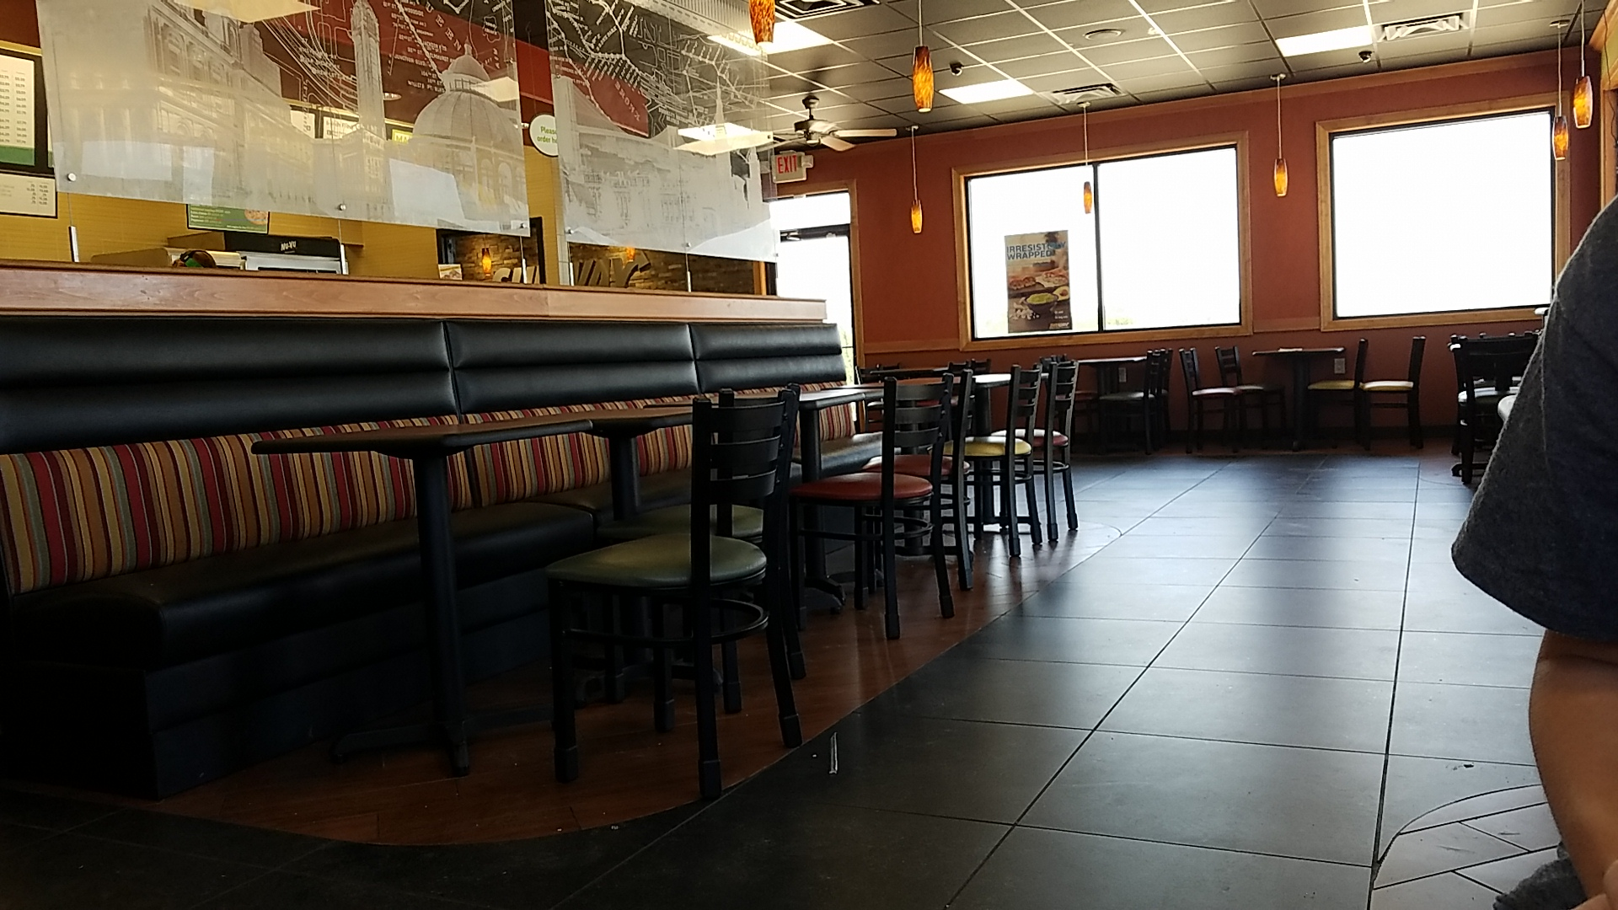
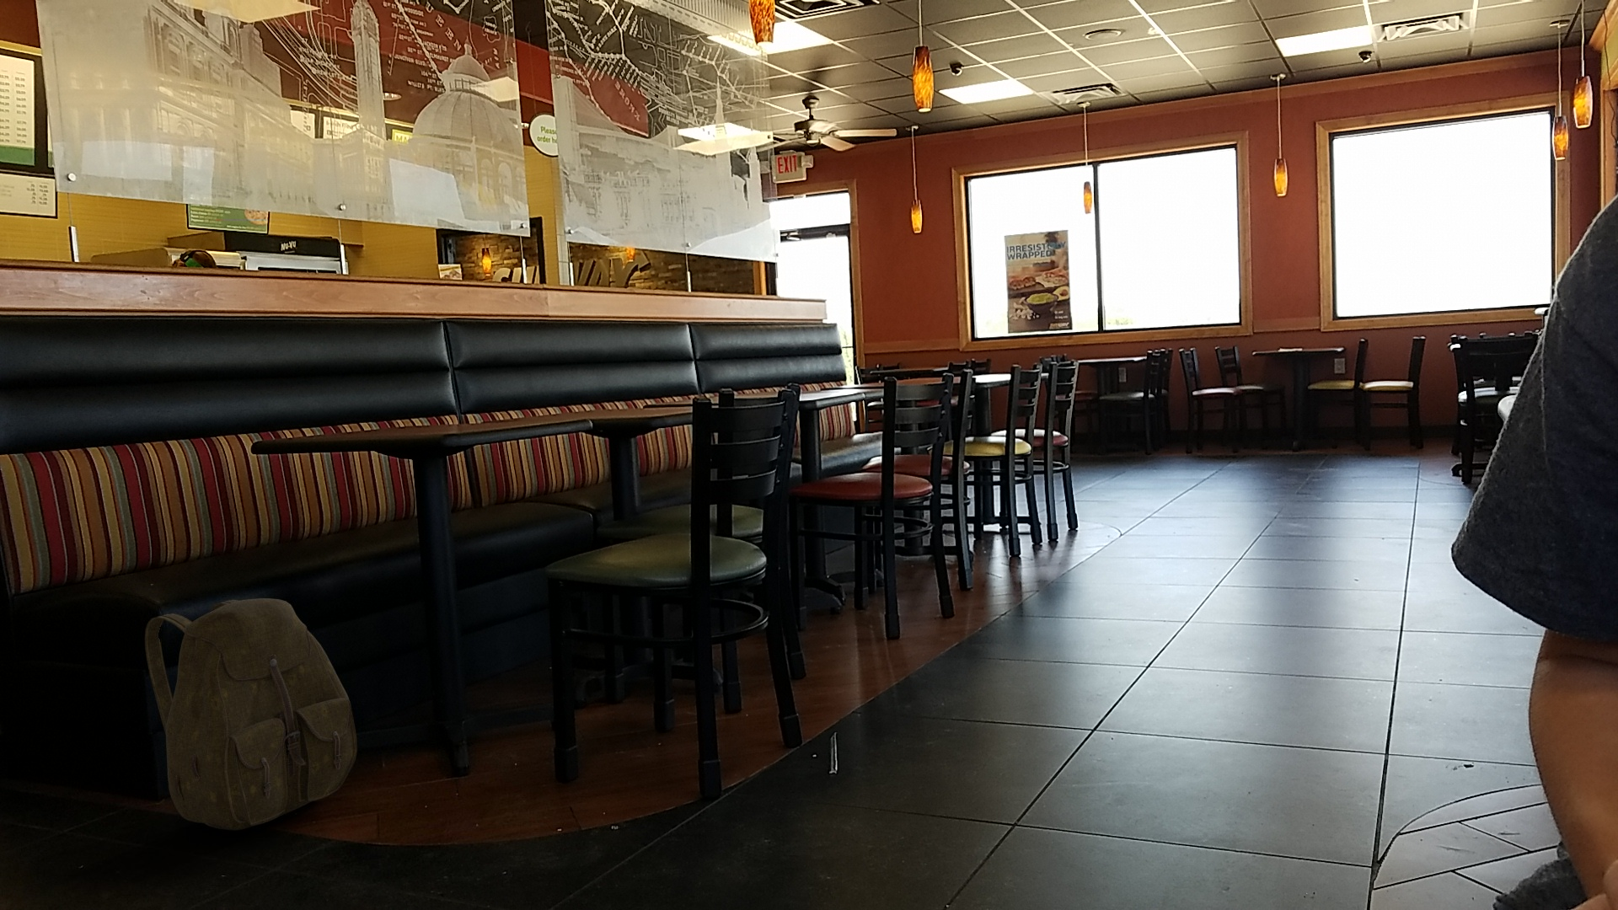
+ backpack [144,598,358,831]
